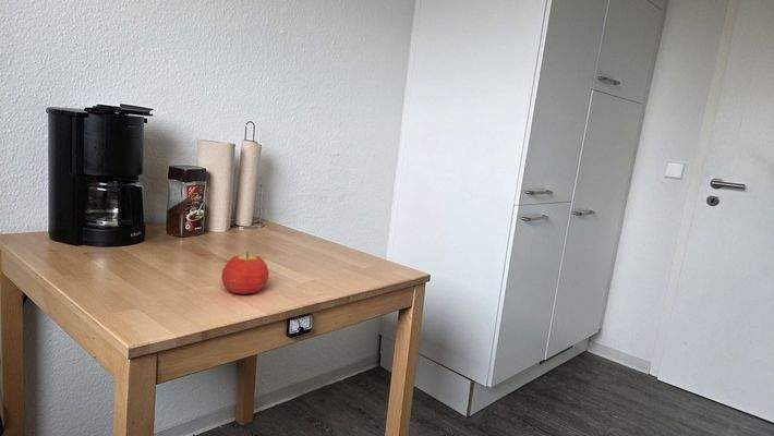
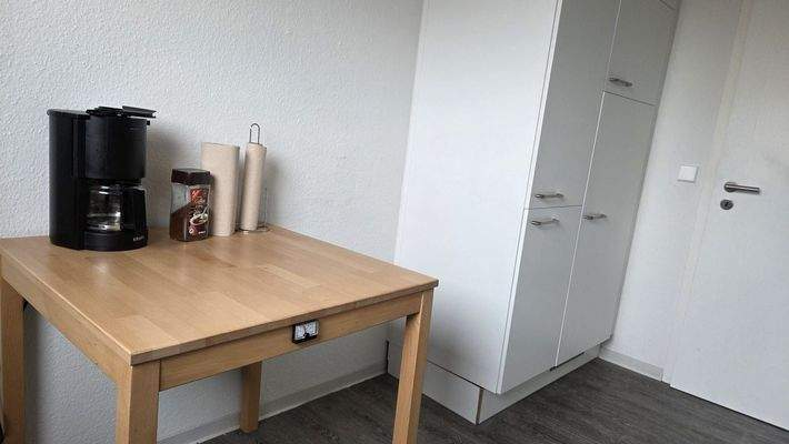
- fruit [220,251,270,295]
